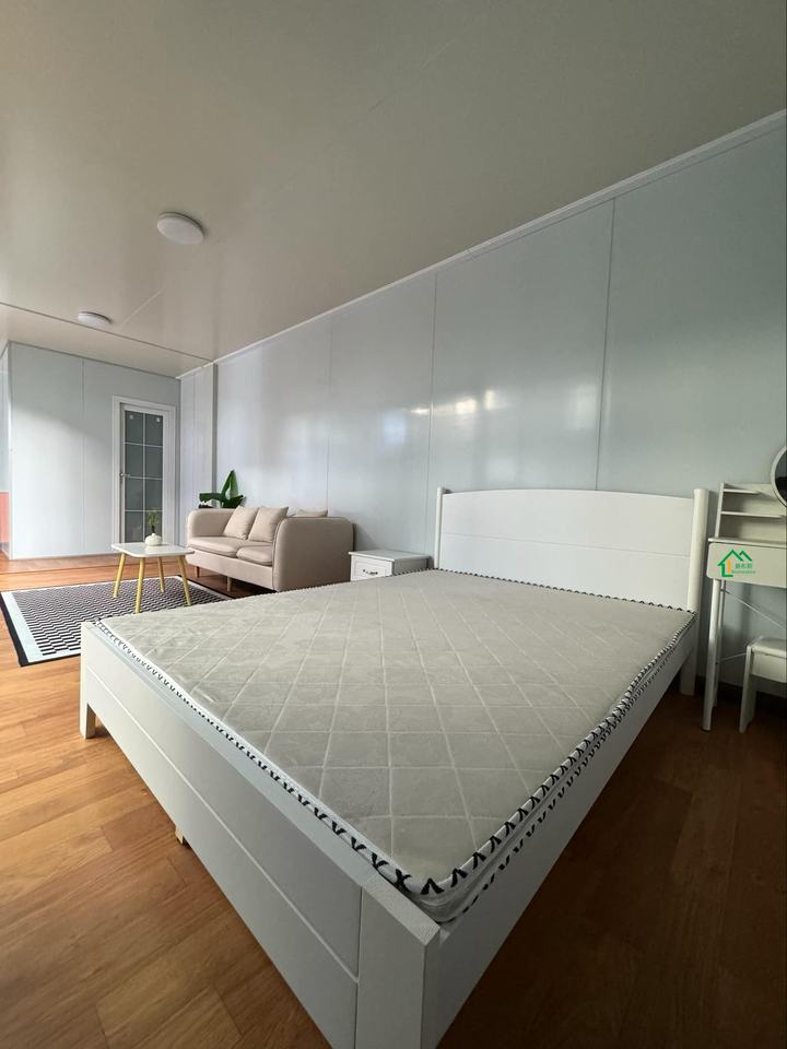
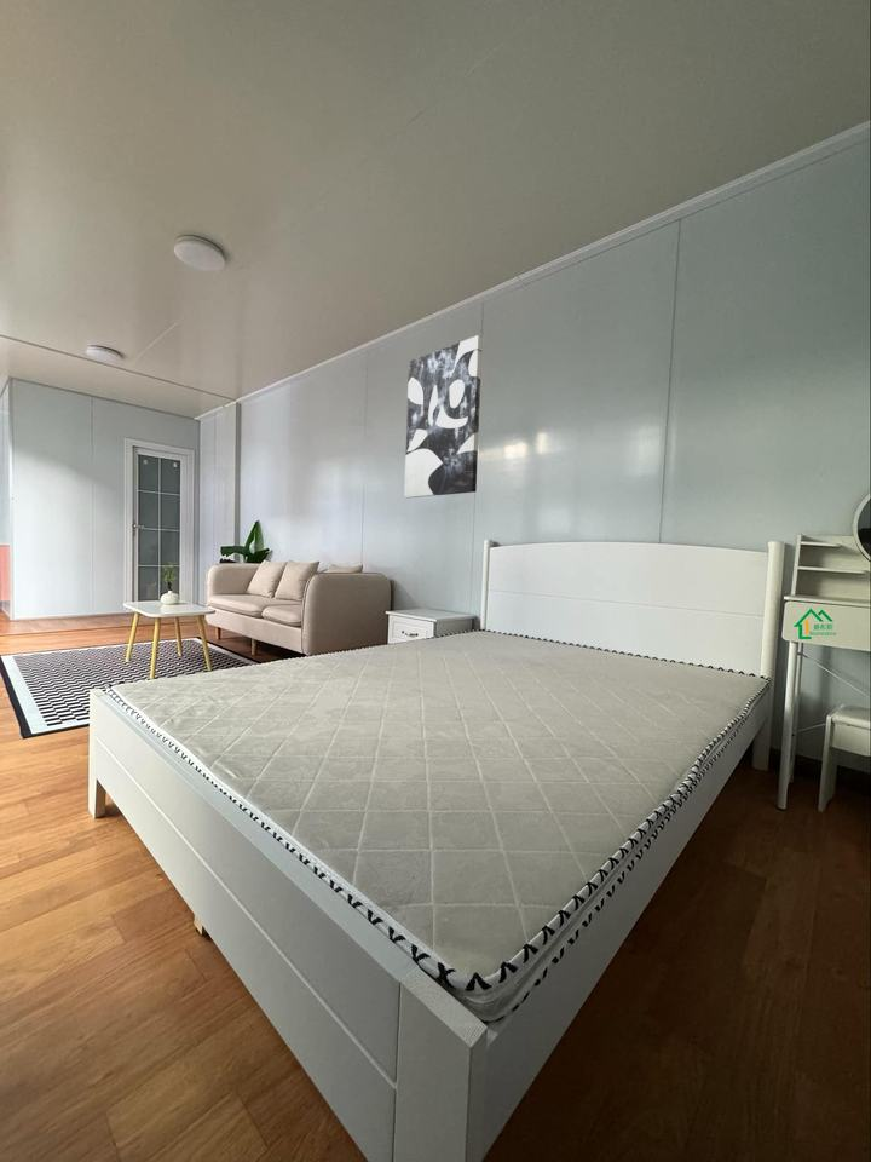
+ wall art [403,334,484,499]
